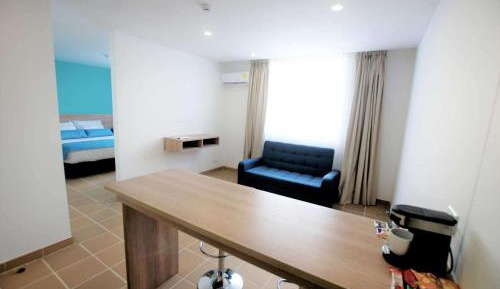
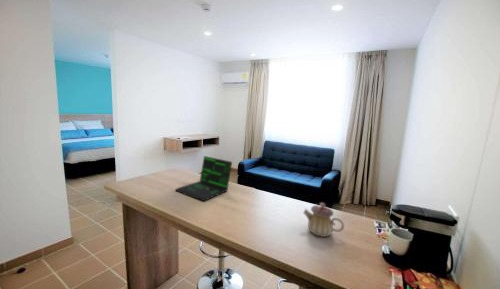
+ teapot [302,202,345,238]
+ laptop [174,155,238,202]
